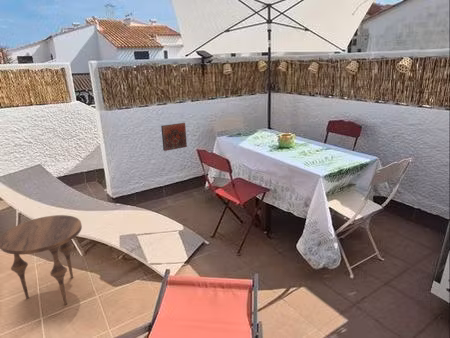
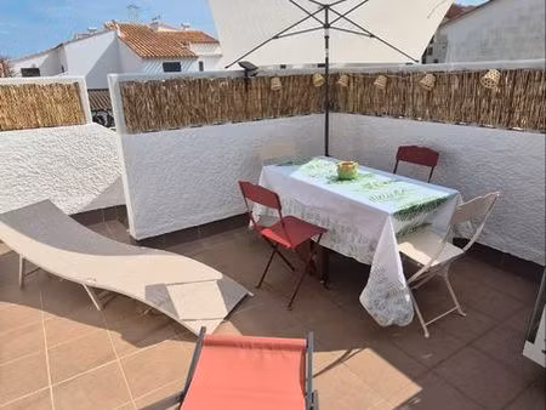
- decorative tile [160,122,188,152]
- side table [0,214,83,306]
